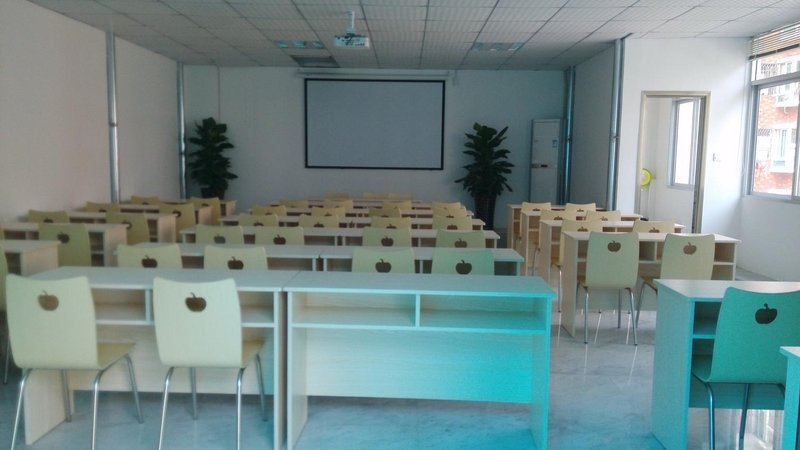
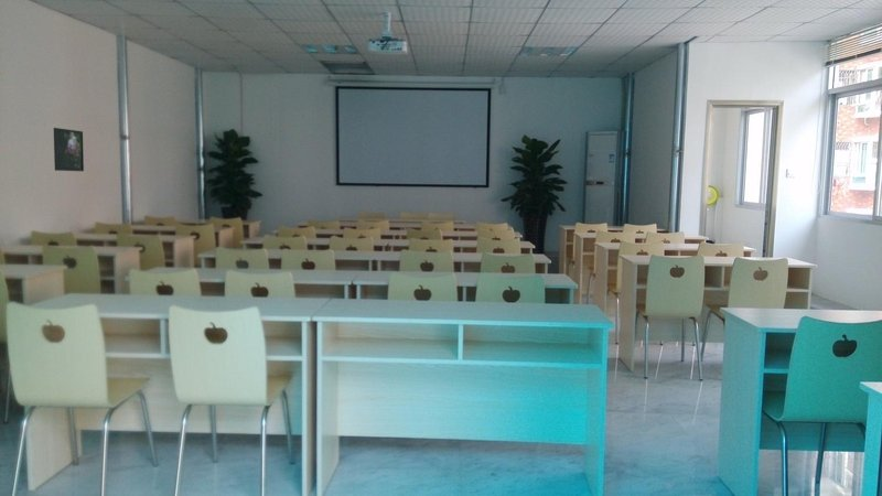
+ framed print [53,127,85,172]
